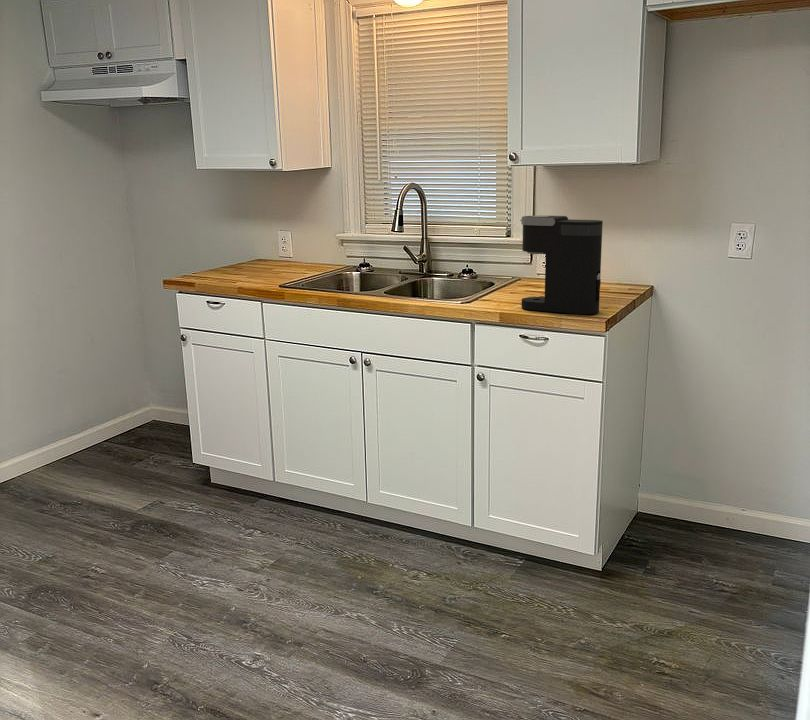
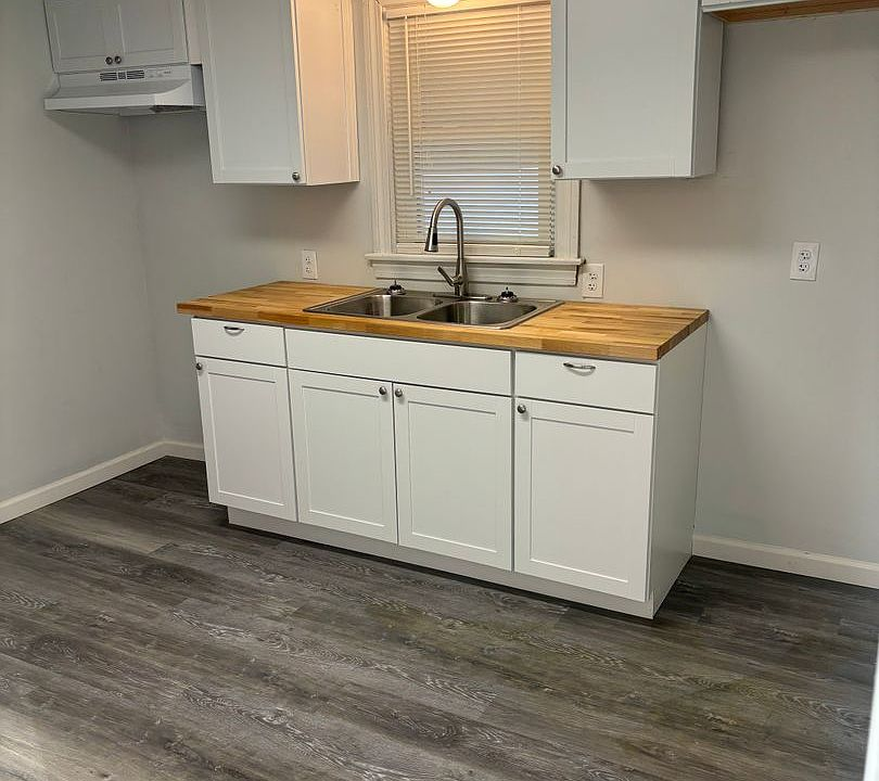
- coffee maker [519,215,604,316]
